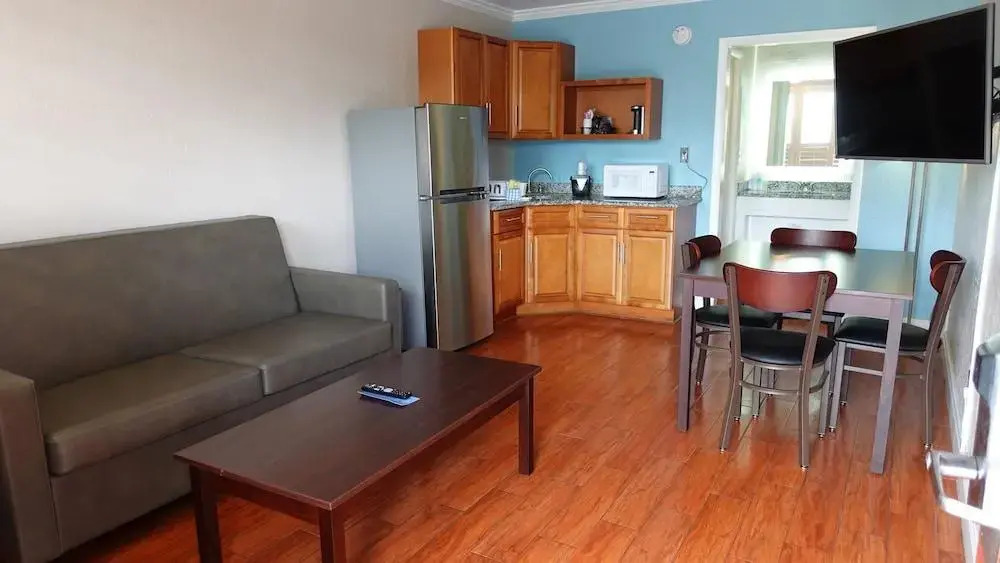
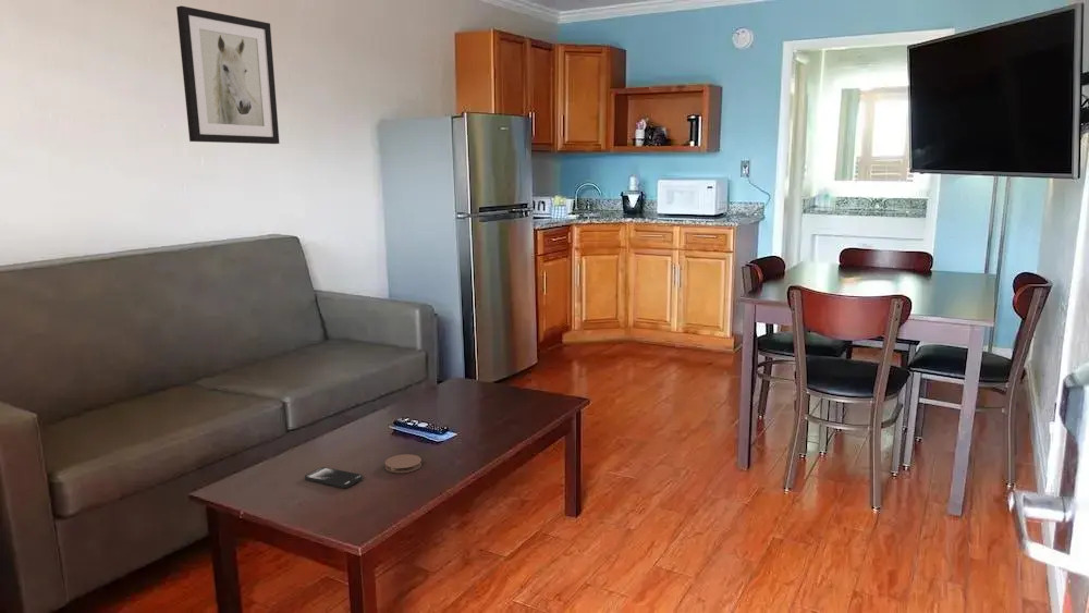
+ coaster [384,453,423,474]
+ smartphone [304,466,364,489]
+ wall art [175,4,281,145]
